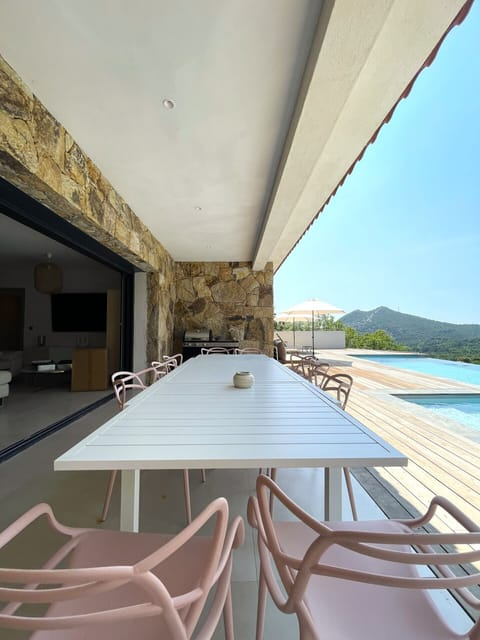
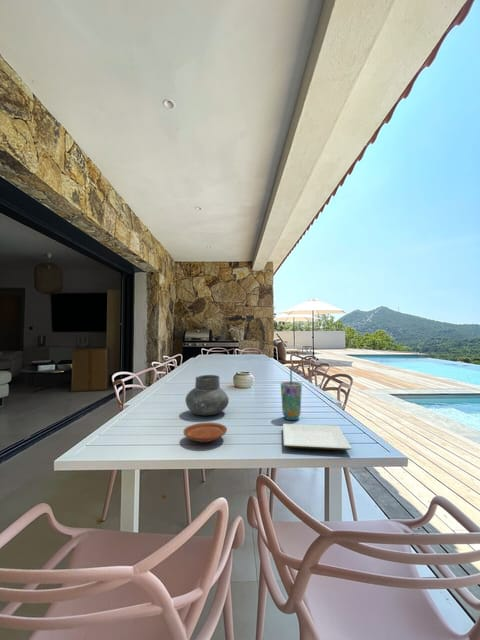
+ cup [280,366,303,421]
+ plate [282,423,352,451]
+ plate [182,422,228,443]
+ vase [184,374,230,416]
